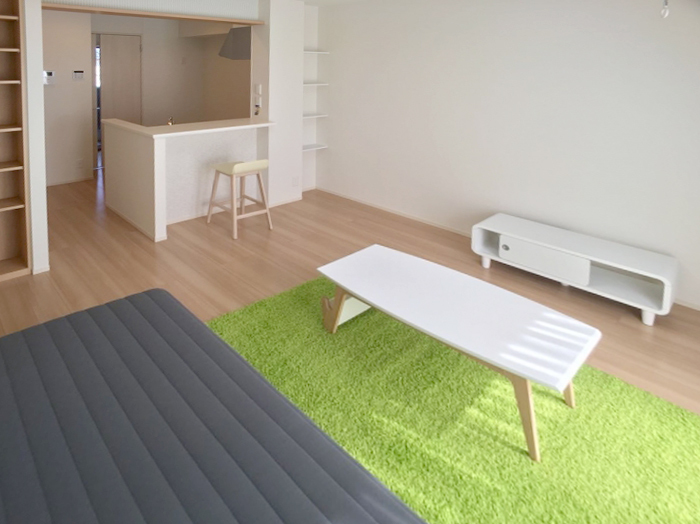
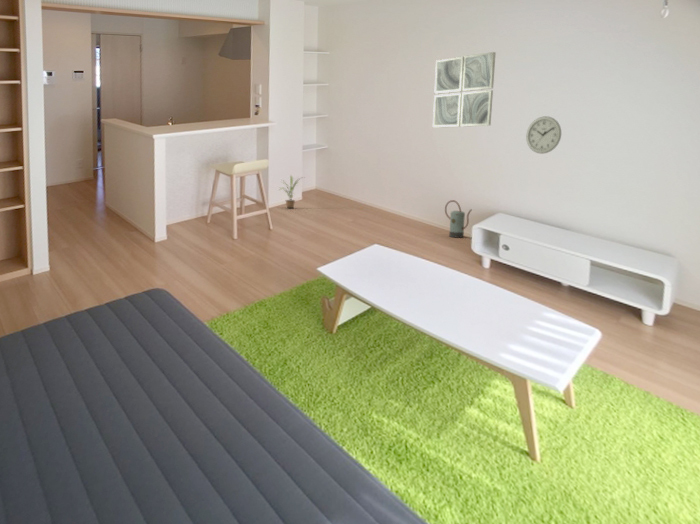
+ potted plant [278,174,305,209]
+ wall clock [525,115,562,155]
+ watering can [444,199,472,239]
+ wall art [432,51,497,129]
